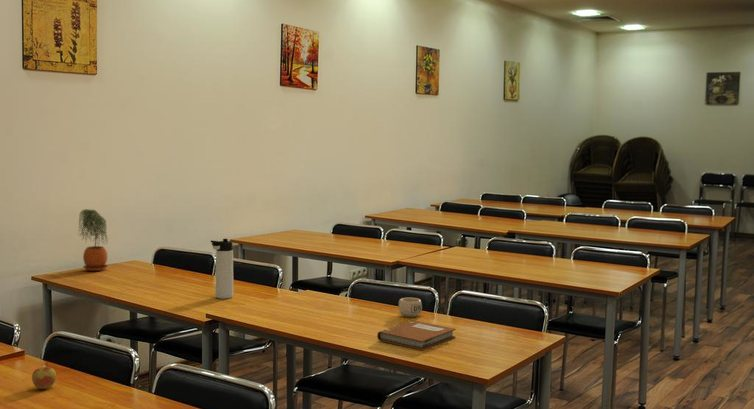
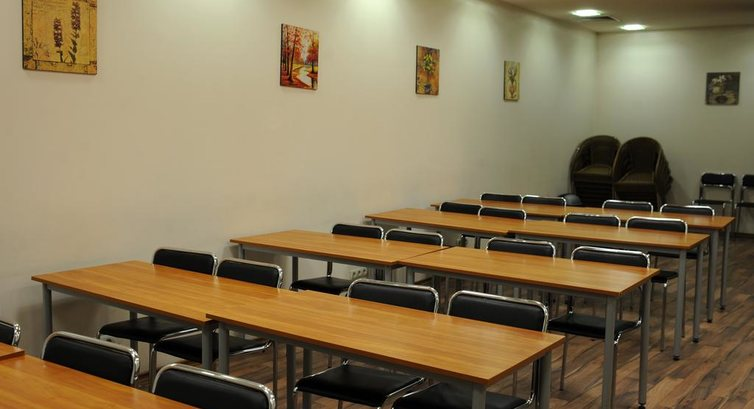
- apple [31,362,57,390]
- potted plant [77,208,109,272]
- notebook [376,320,457,351]
- mug [398,297,423,318]
- thermos bottle [210,238,234,300]
